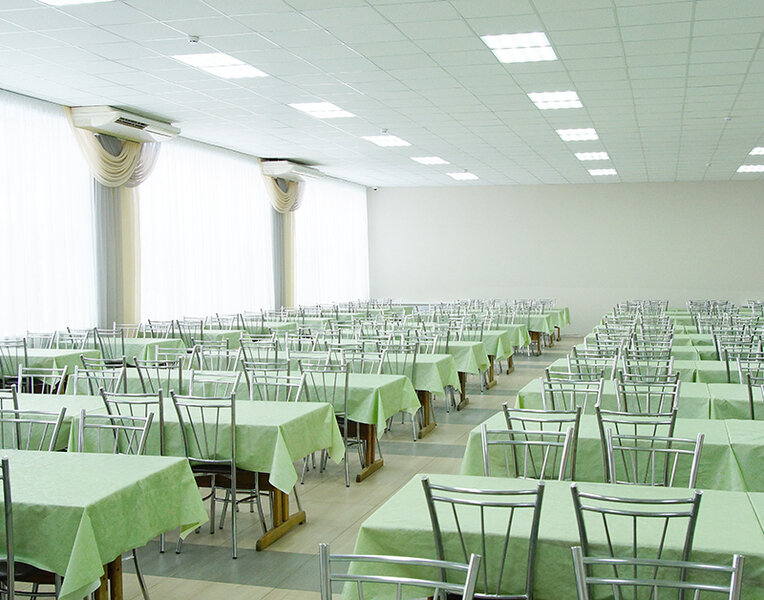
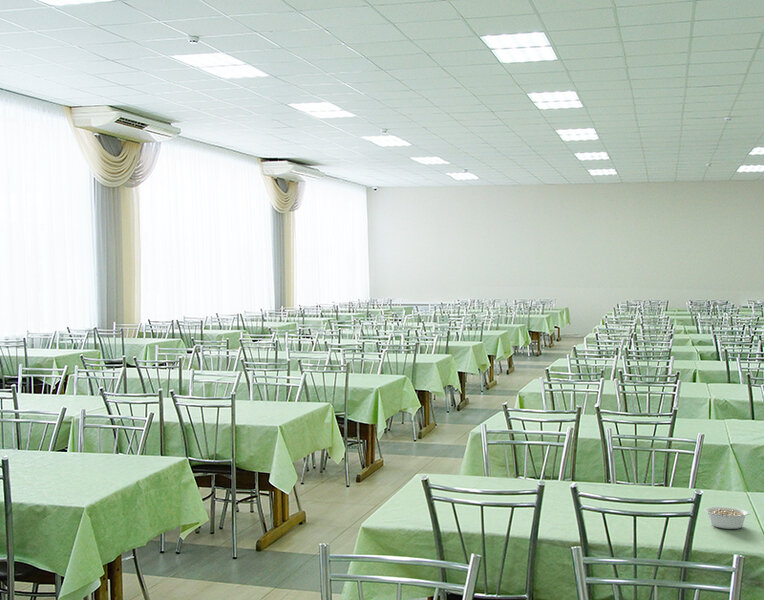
+ legume [704,506,751,530]
